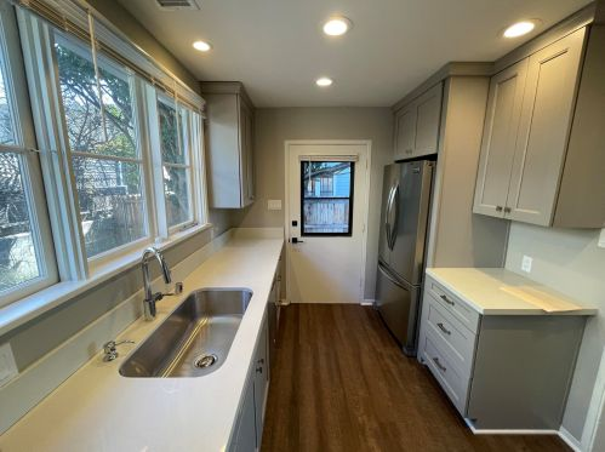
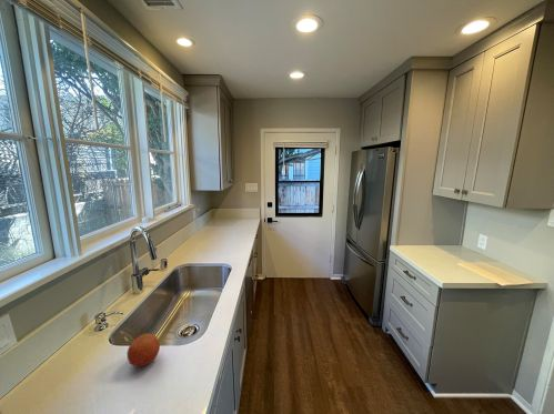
+ fruit [125,333,161,367]
